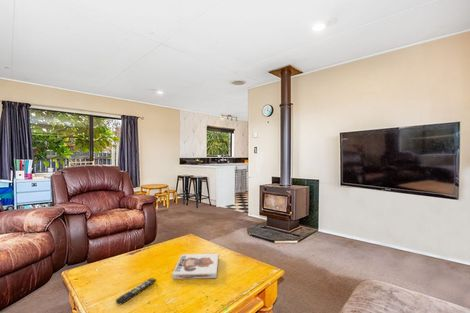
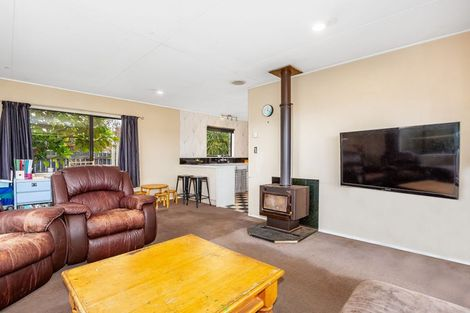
- board game [171,253,219,280]
- remote control [115,277,157,306]
